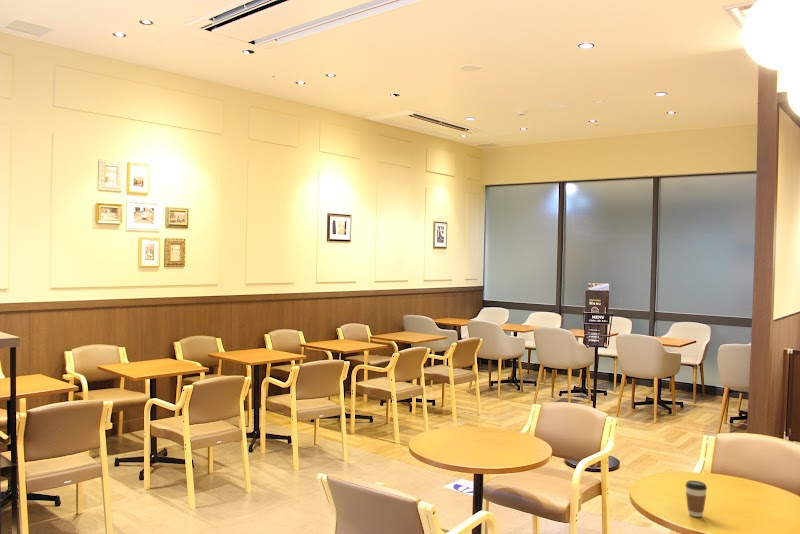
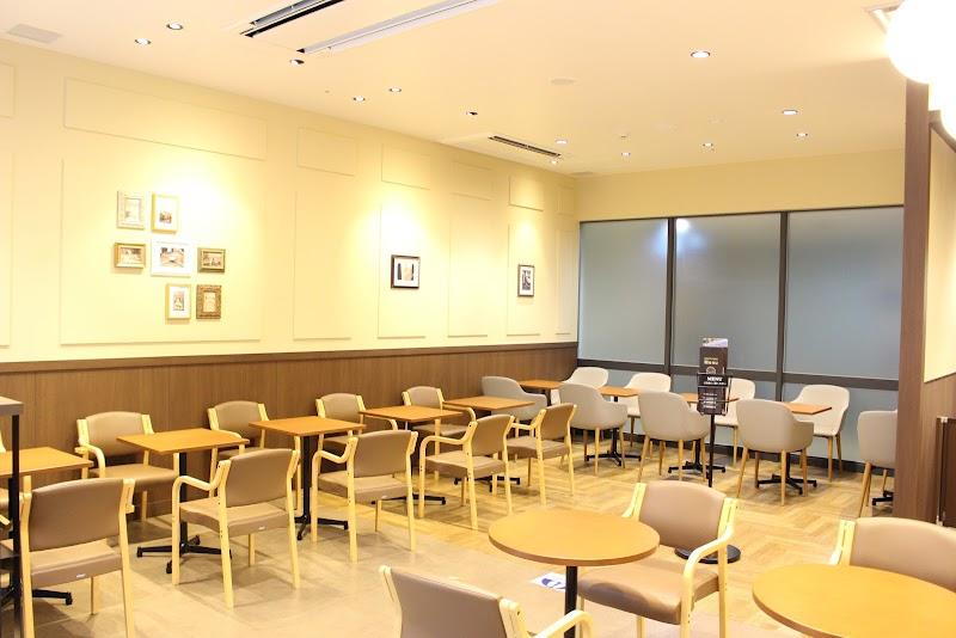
- coffee cup [684,480,708,518]
